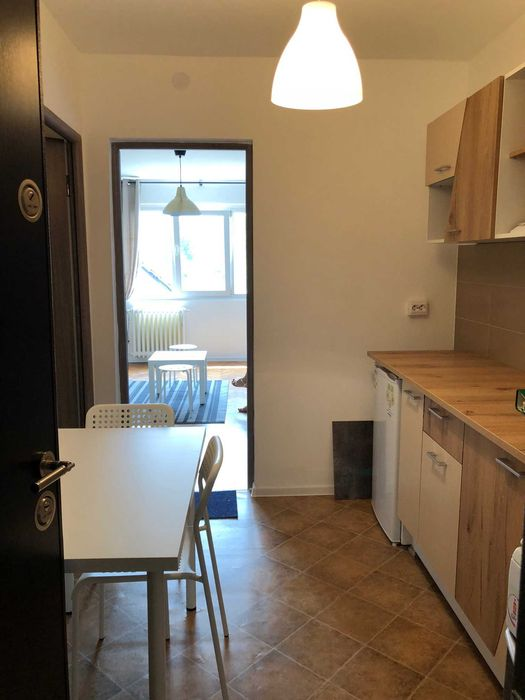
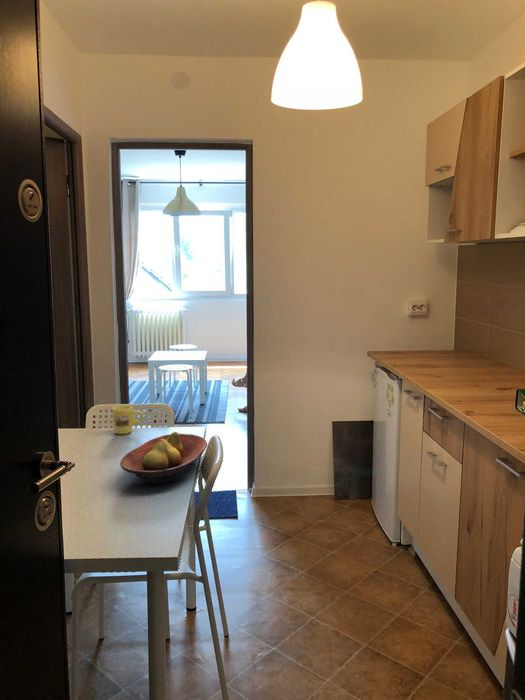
+ fruit bowl [119,431,208,485]
+ mug [111,404,144,435]
